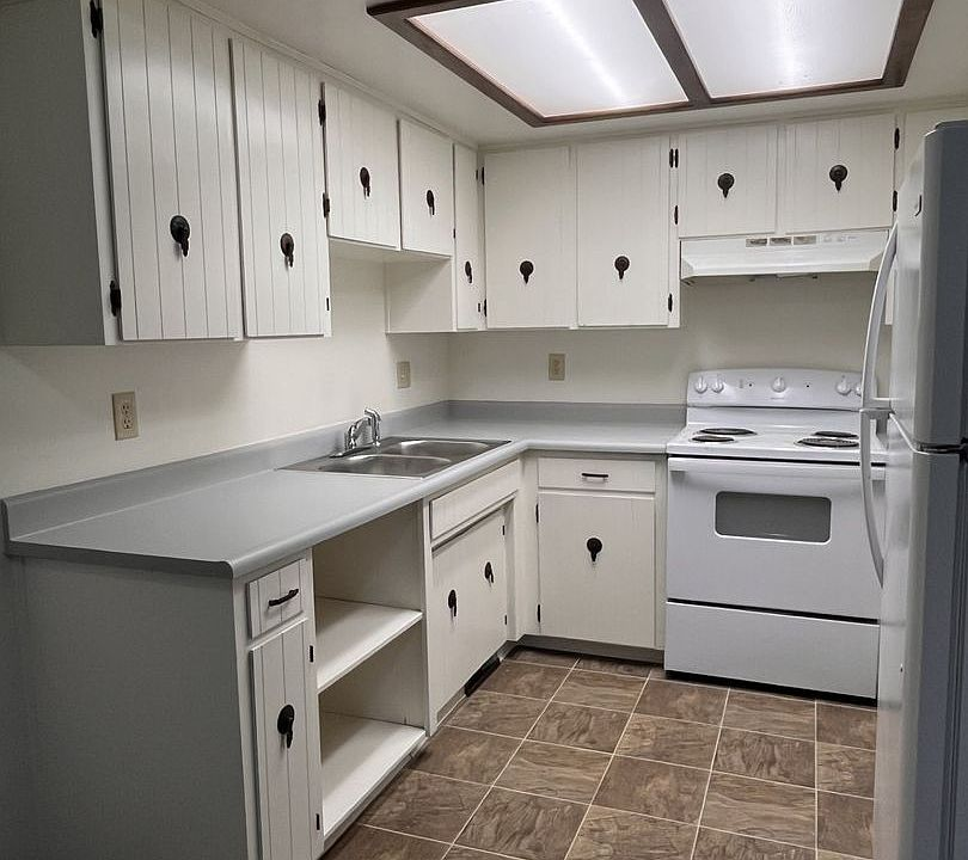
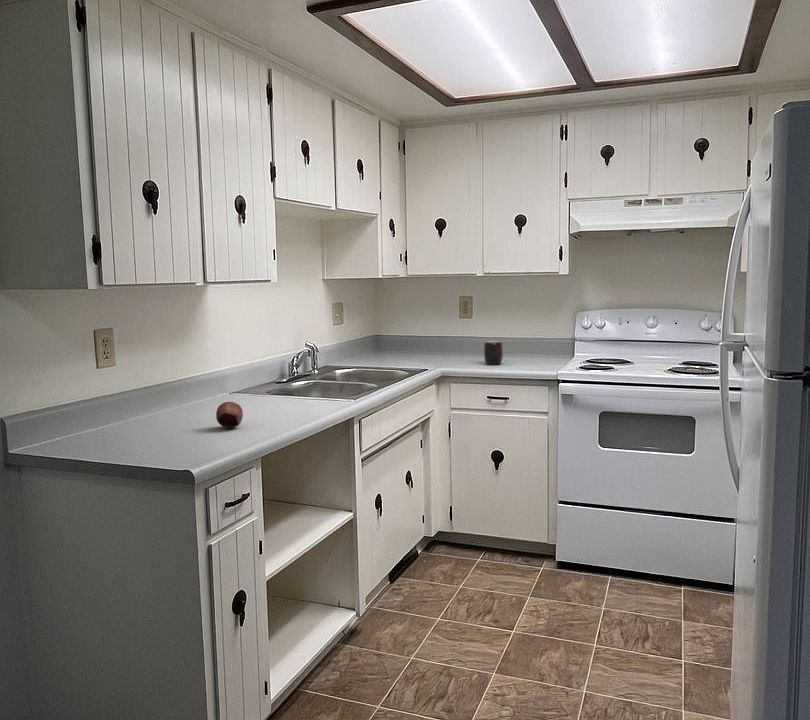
+ apple [215,401,244,429]
+ mug [483,340,504,366]
